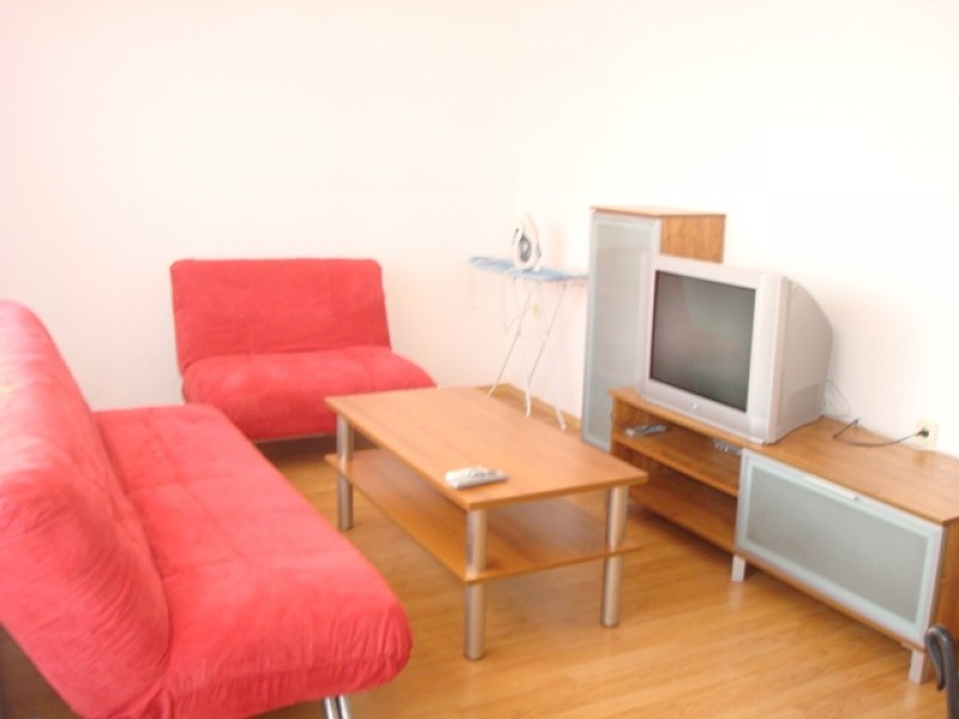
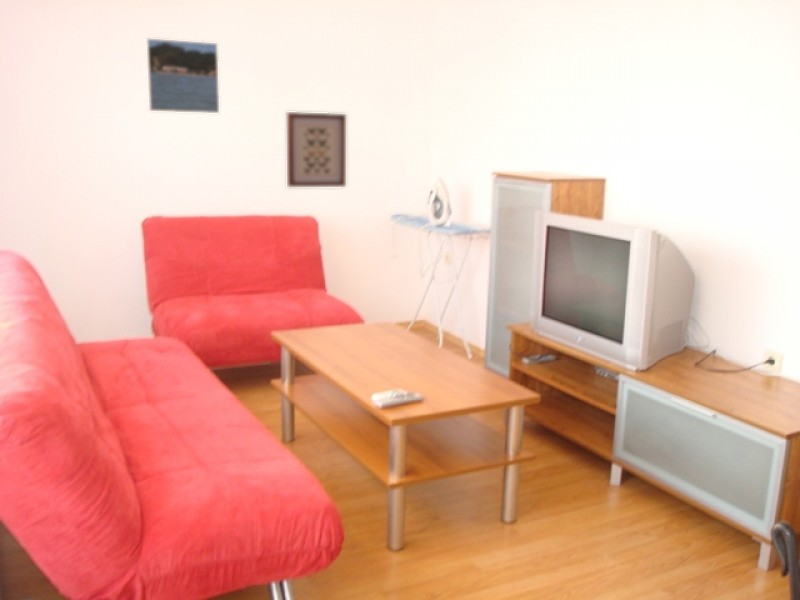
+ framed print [145,38,220,114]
+ wall art [286,111,347,188]
